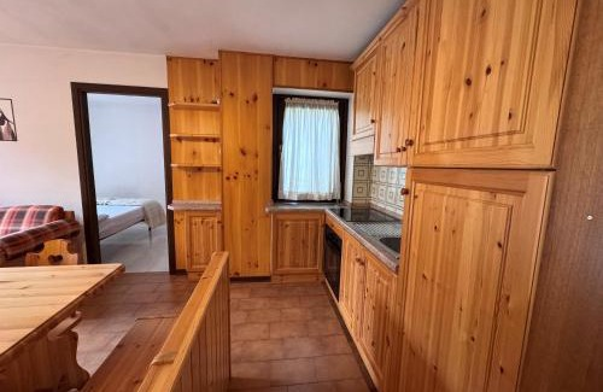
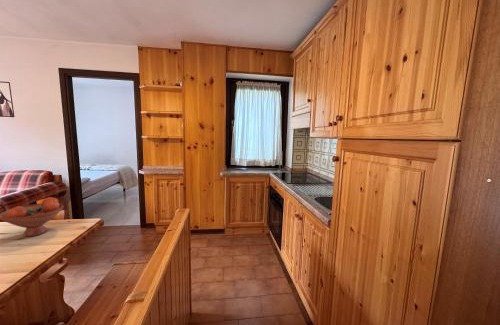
+ fruit bowl [0,196,65,237]
